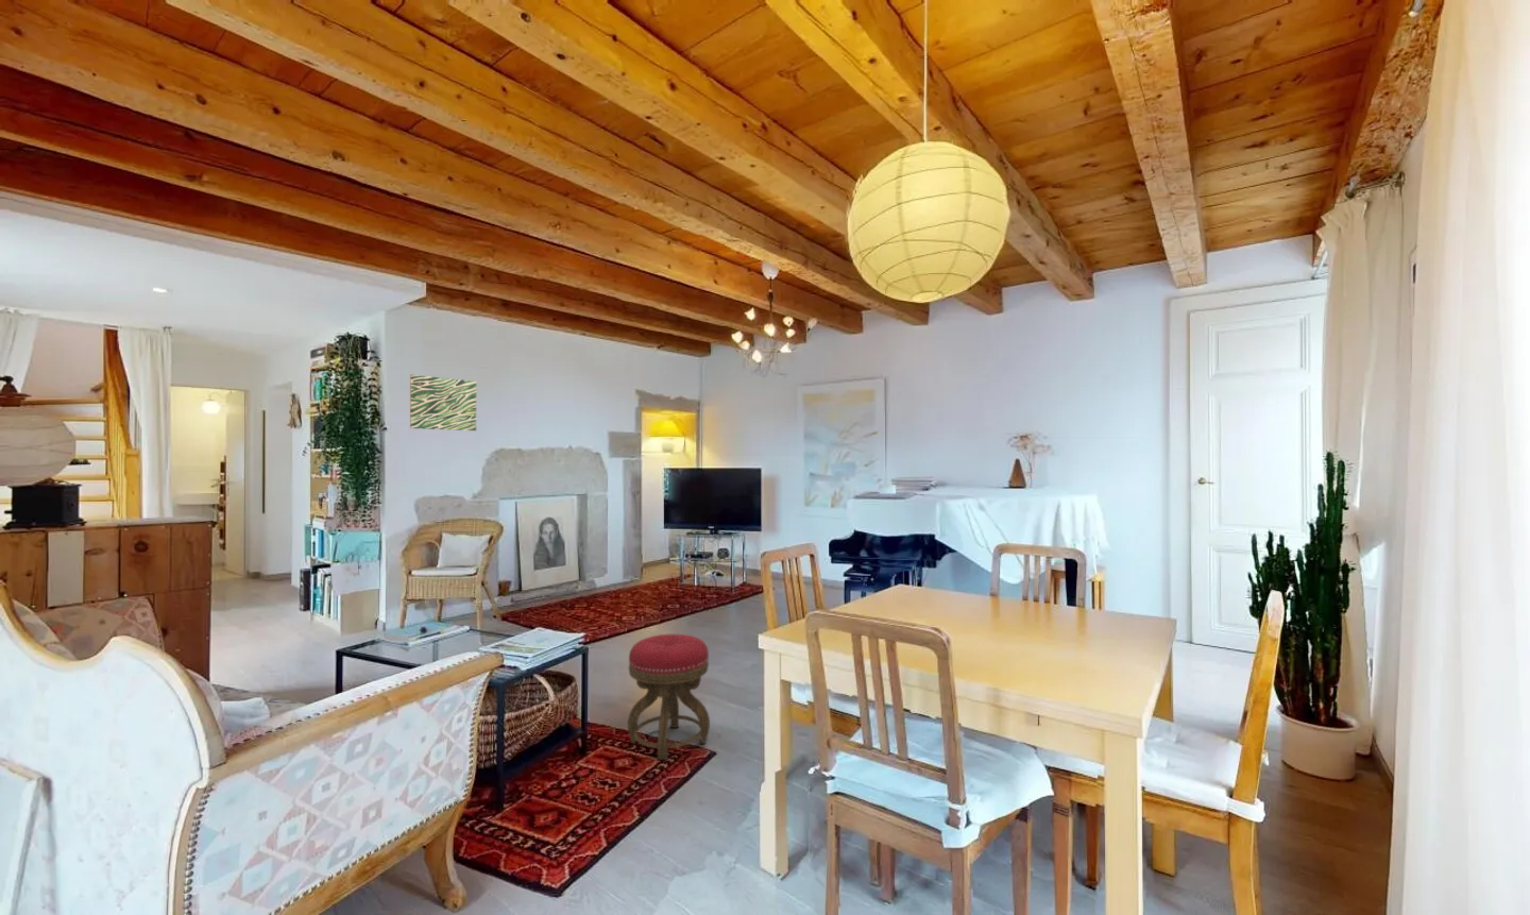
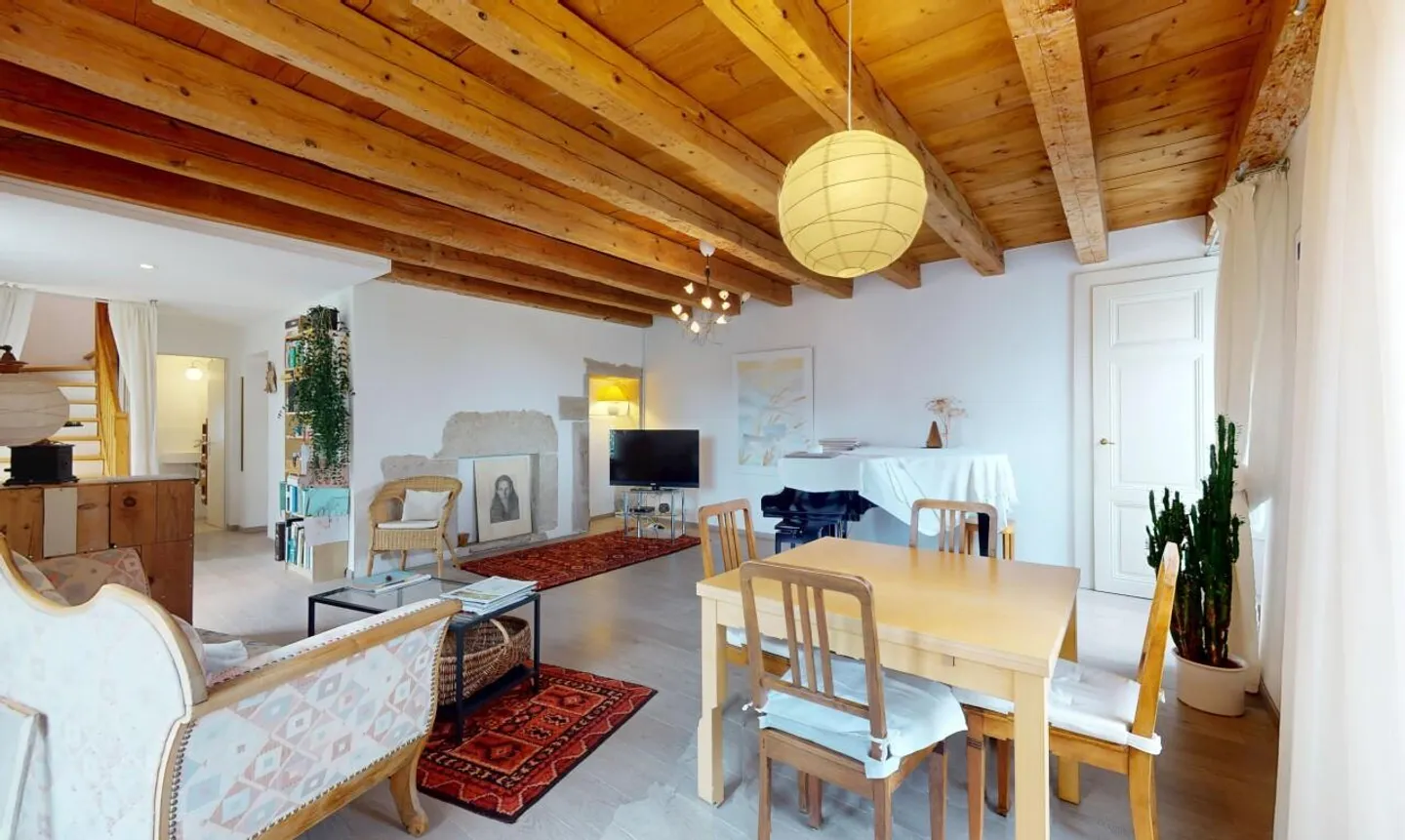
- wall art [409,374,477,431]
- stool [627,633,711,761]
